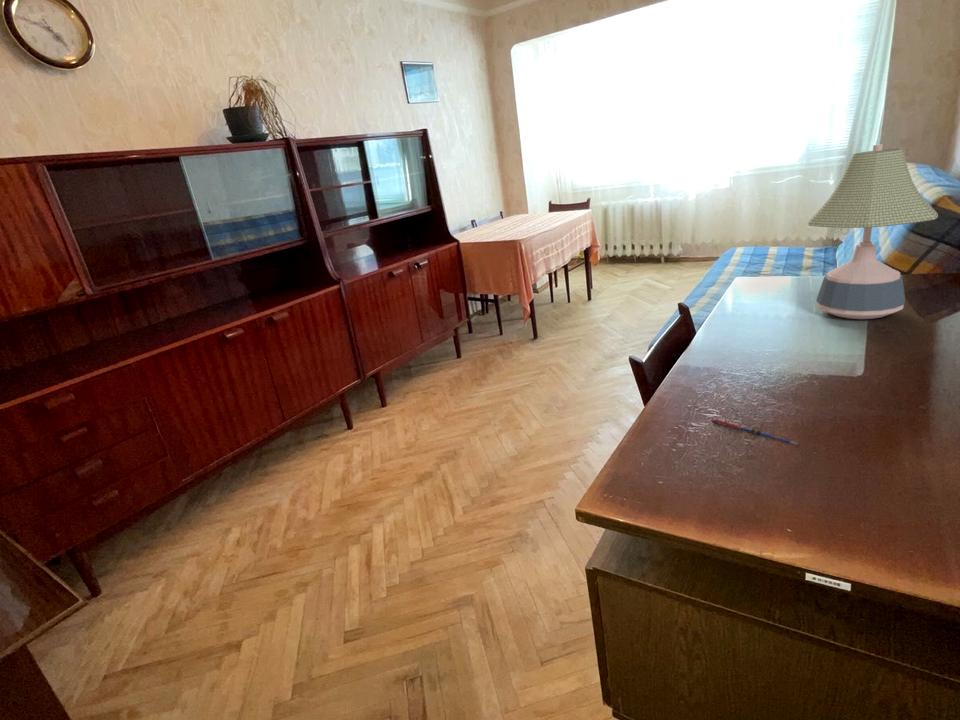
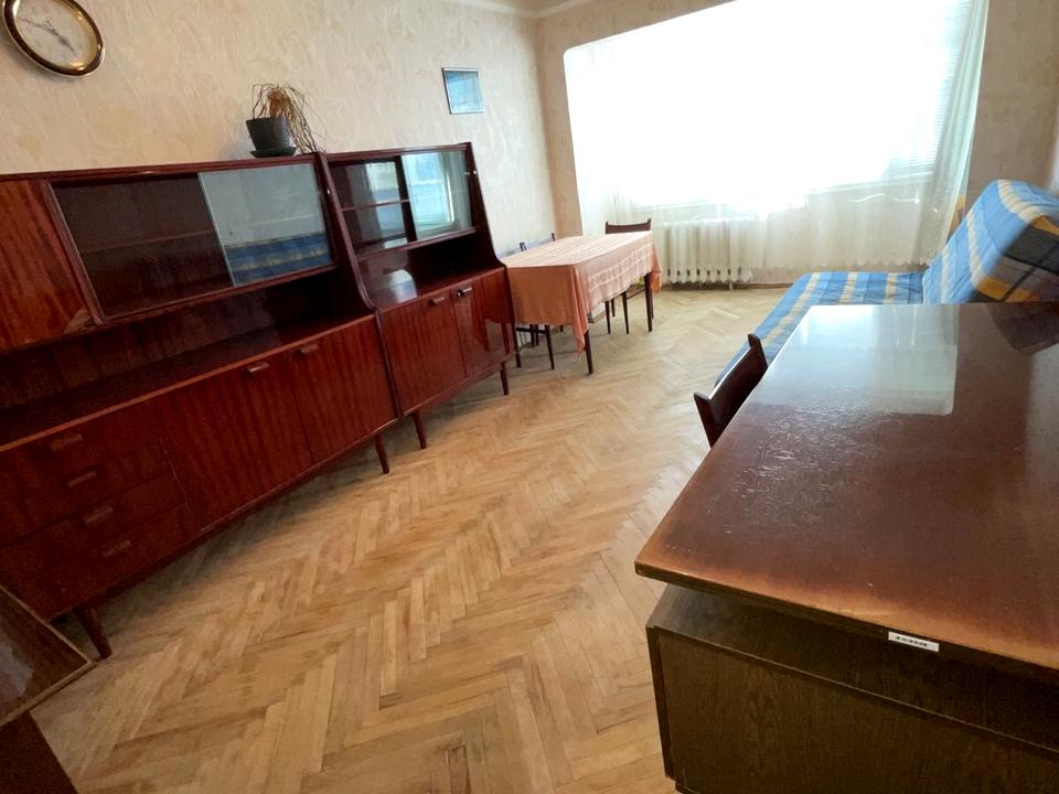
- desk lamp [806,143,939,320]
- pen [712,418,800,446]
